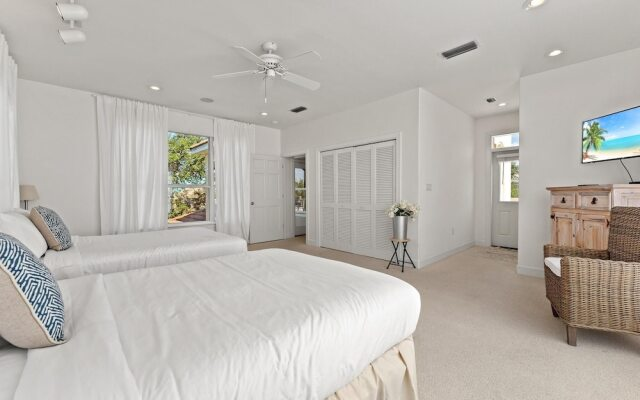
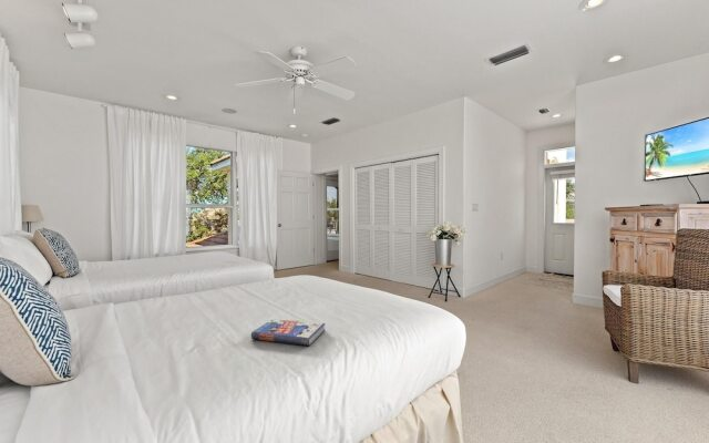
+ book [250,318,326,347]
